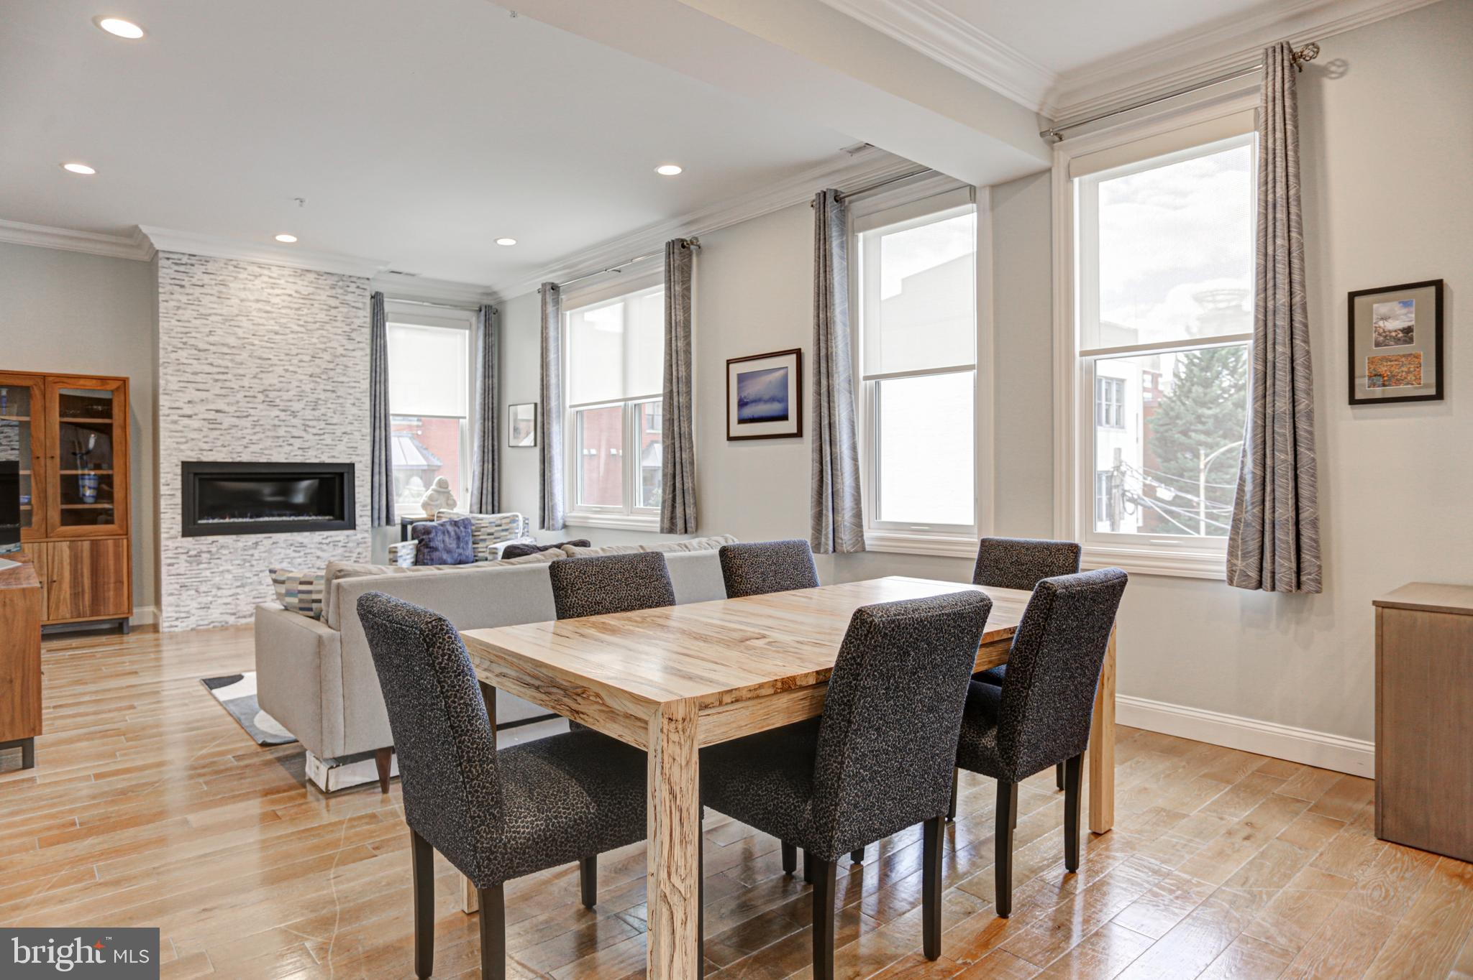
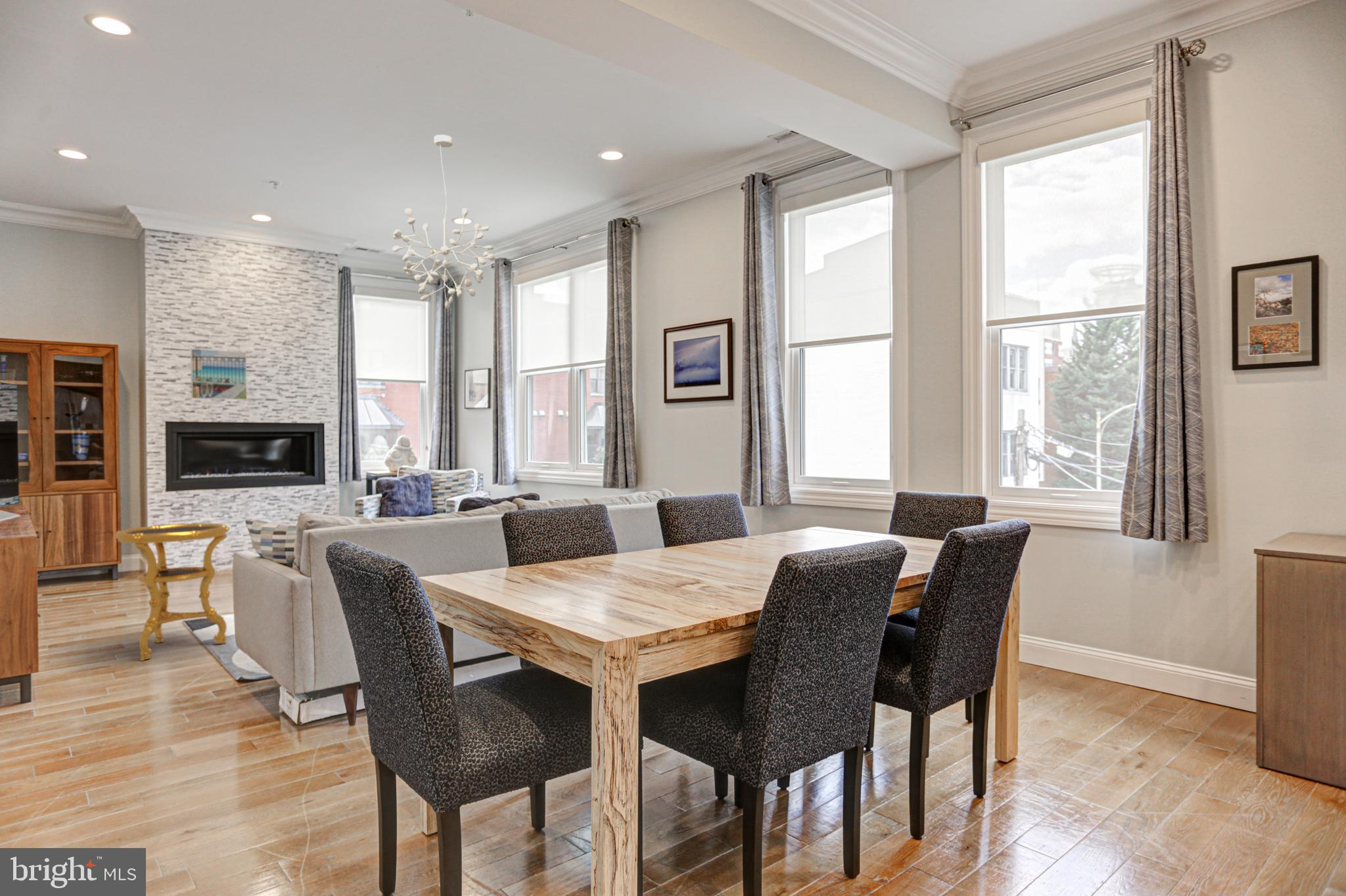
+ chandelier [392,134,496,309]
+ side table [114,522,230,661]
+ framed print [190,348,248,401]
